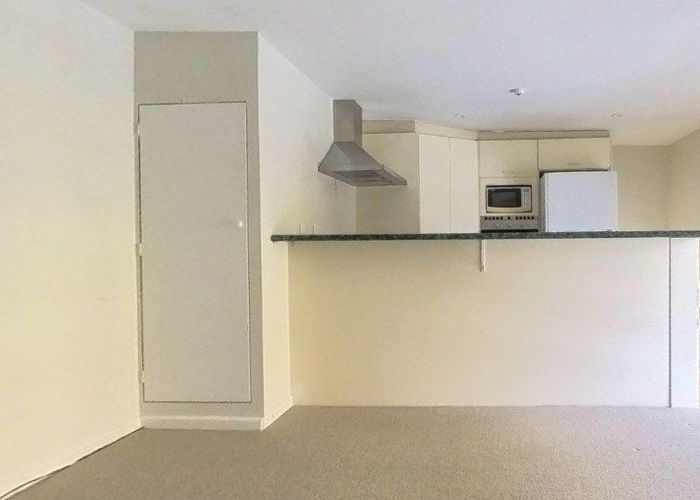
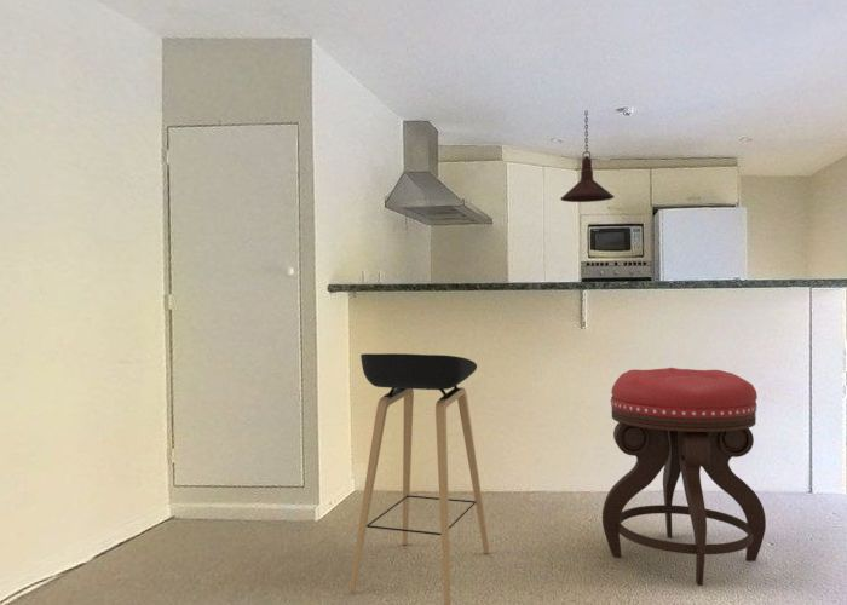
+ stool [601,367,767,587]
+ pendant light [559,109,616,203]
+ stool [348,352,490,605]
